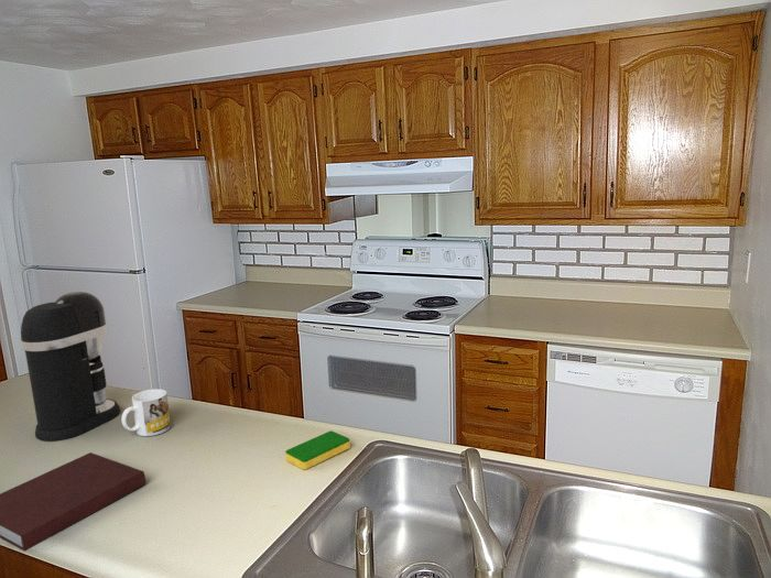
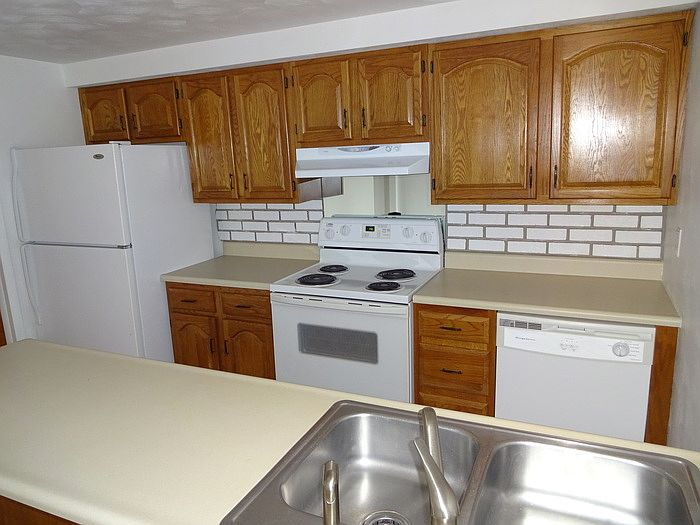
- dish sponge [284,429,351,470]
- notebook [0,451,146,553]
- coffee maker [20,291,121,441]
- mug [120,388,172,437]
